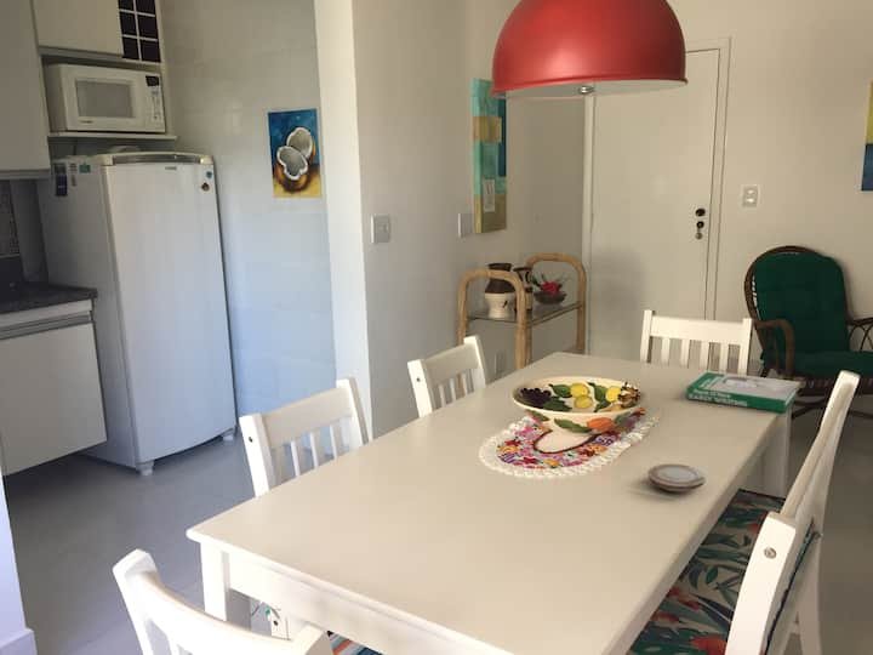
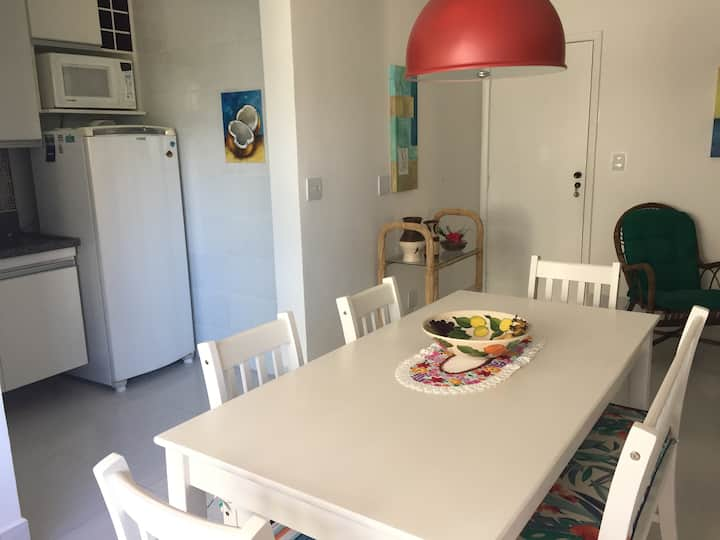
- book [685,371,800,414]
- plate [646,462,707,494]
